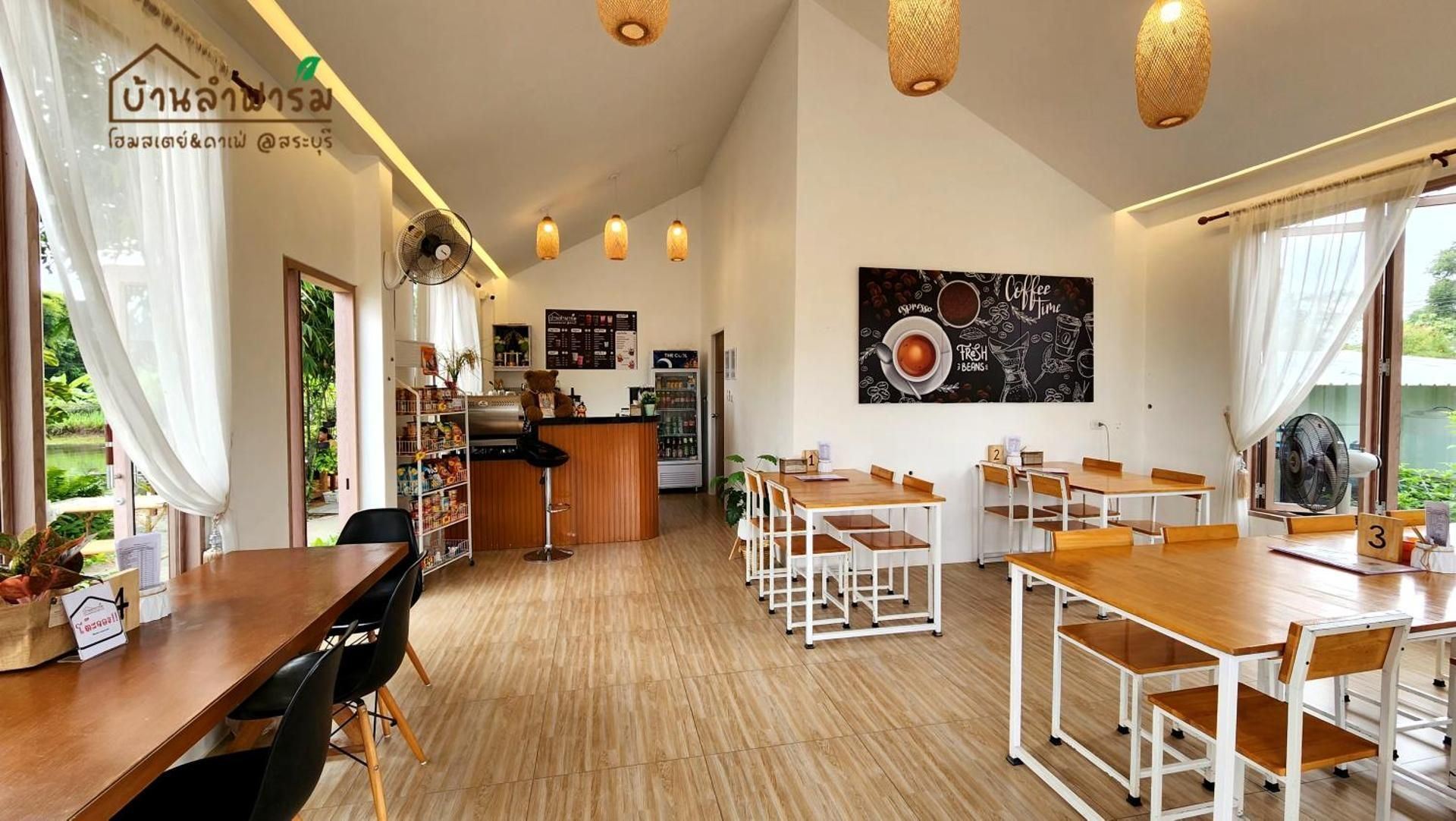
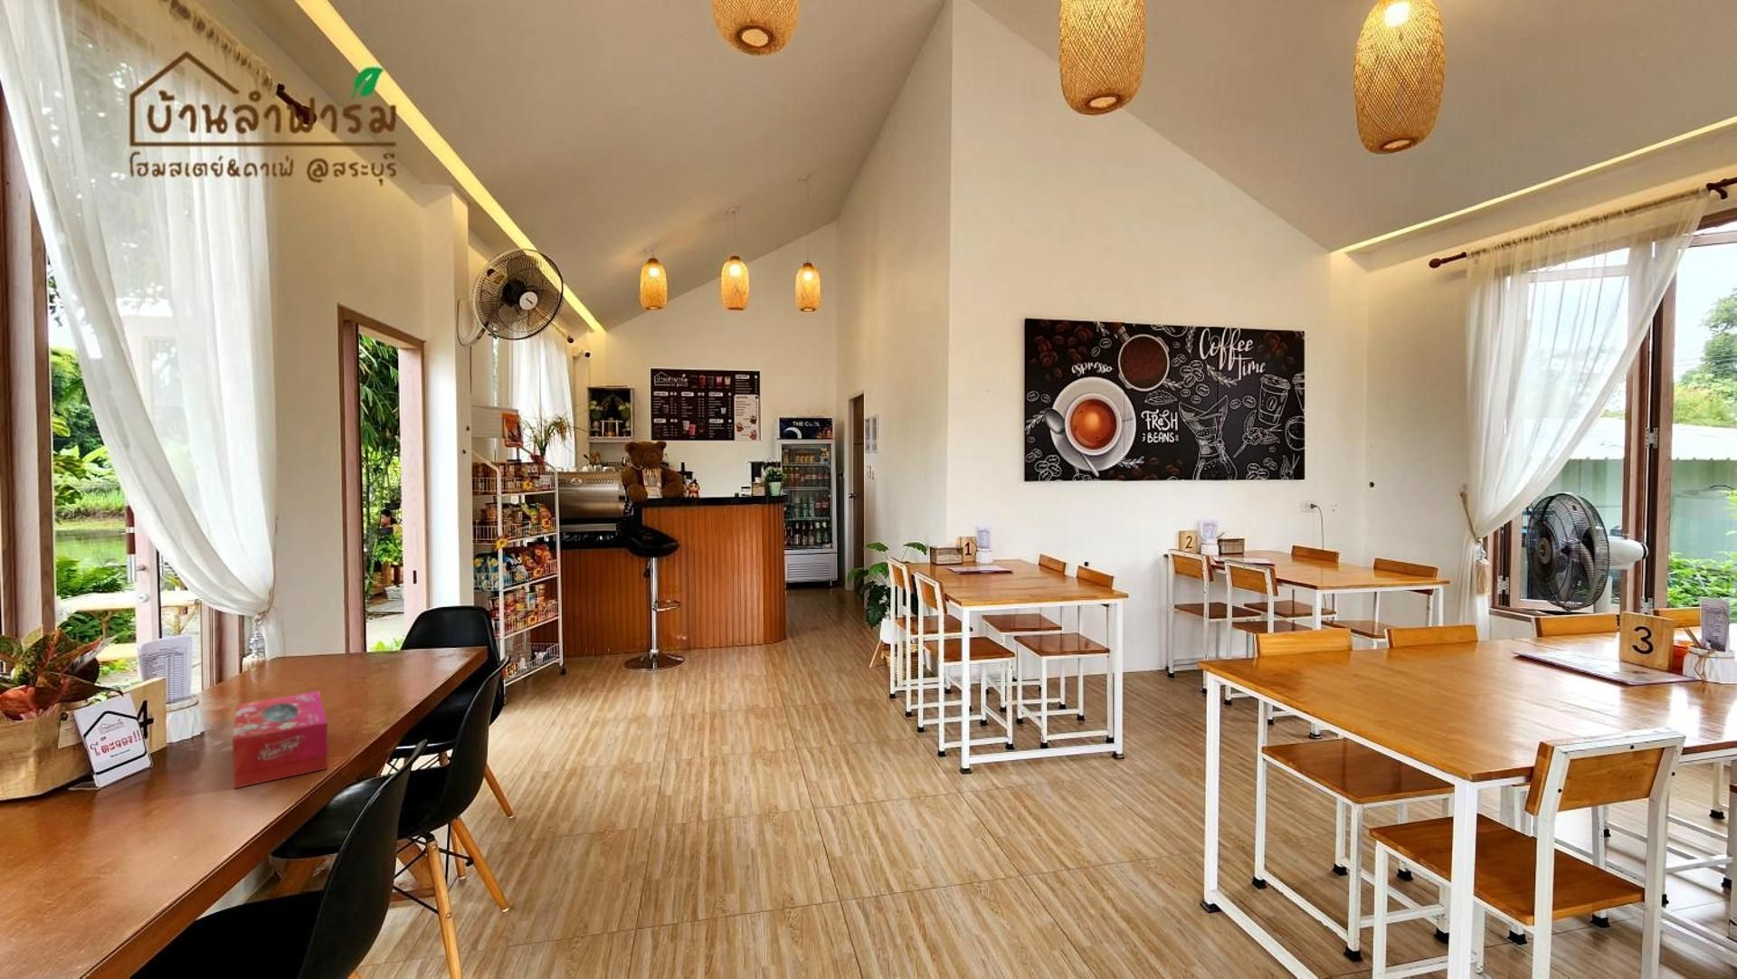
+ tissue box [231,690,328,789]
